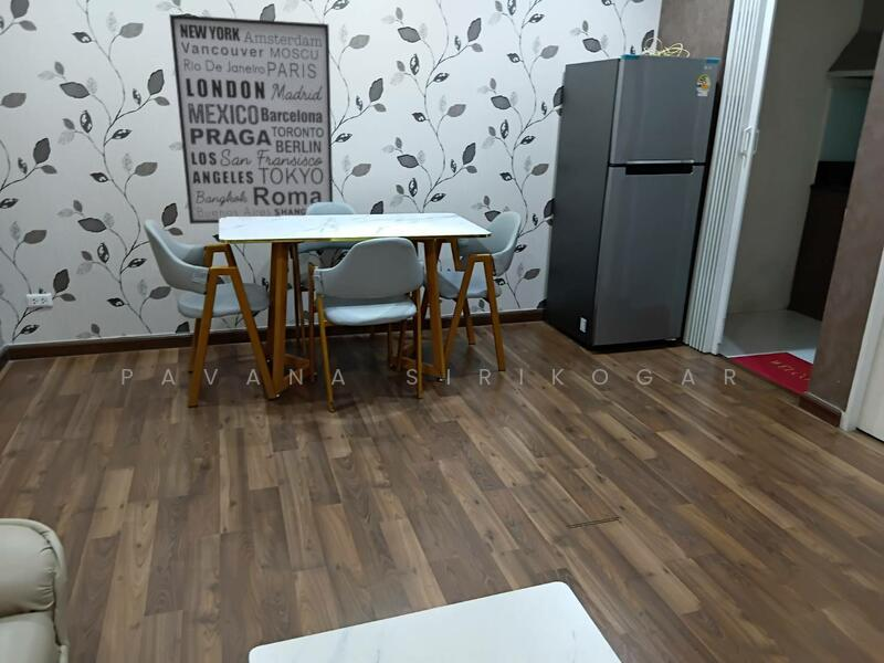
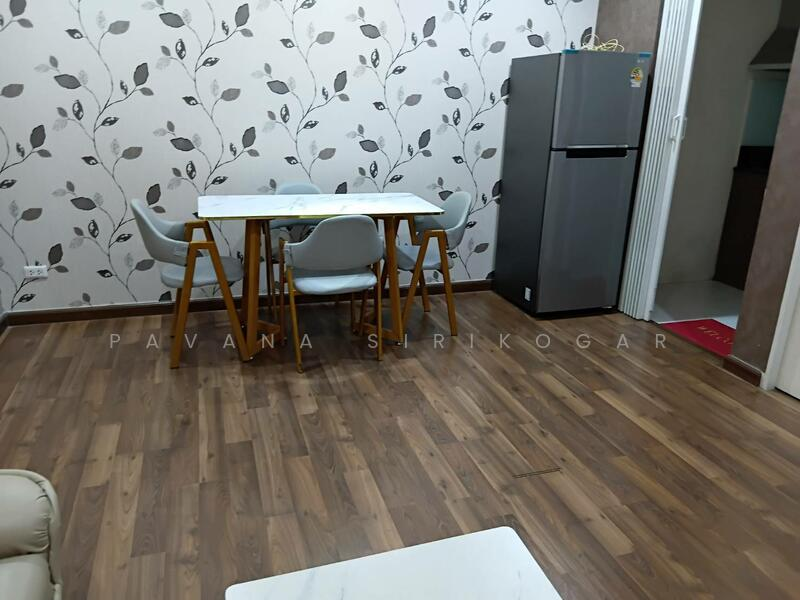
- wall art [168,13,334,225]
